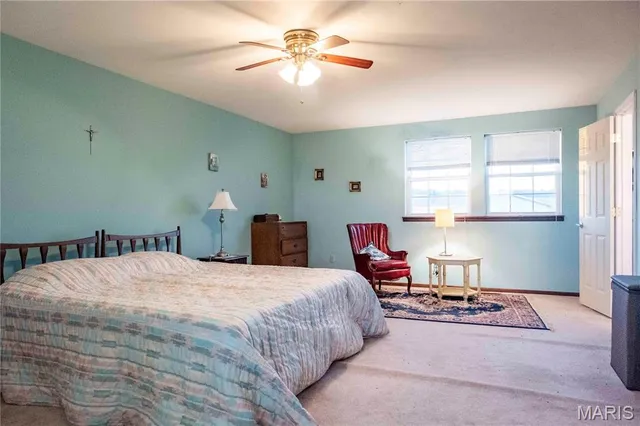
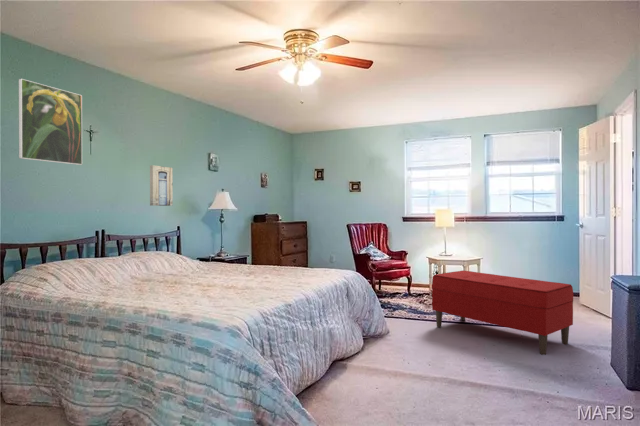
+ bench [431,270,574,356]
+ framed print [18,78,83,166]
+ wall art [149,164,174,207]
